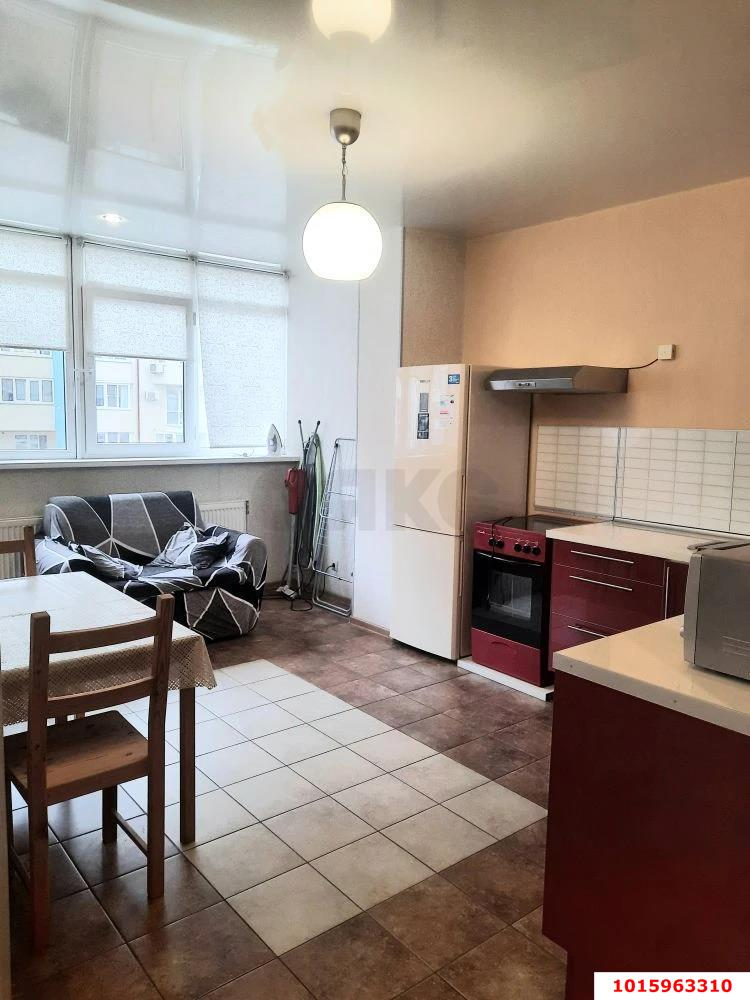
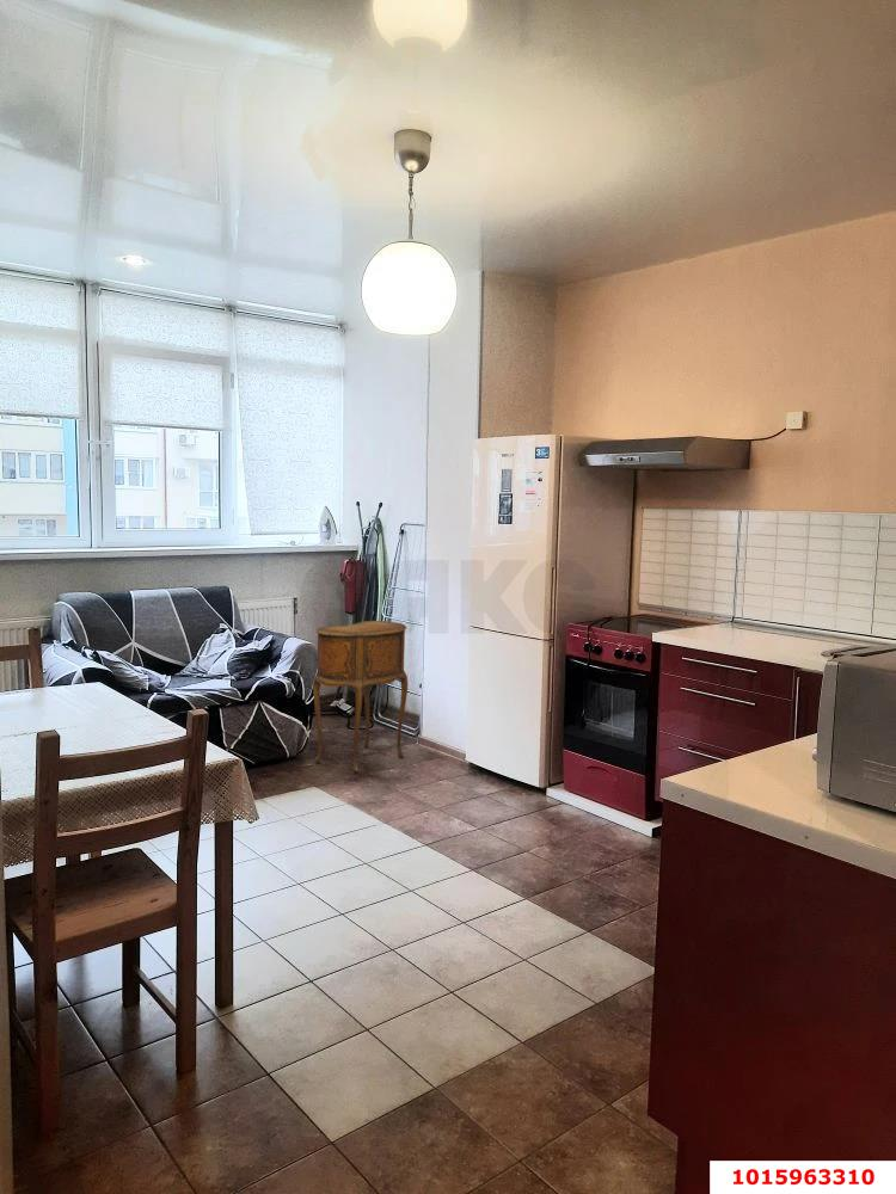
+ side table [312,620,409,774]
